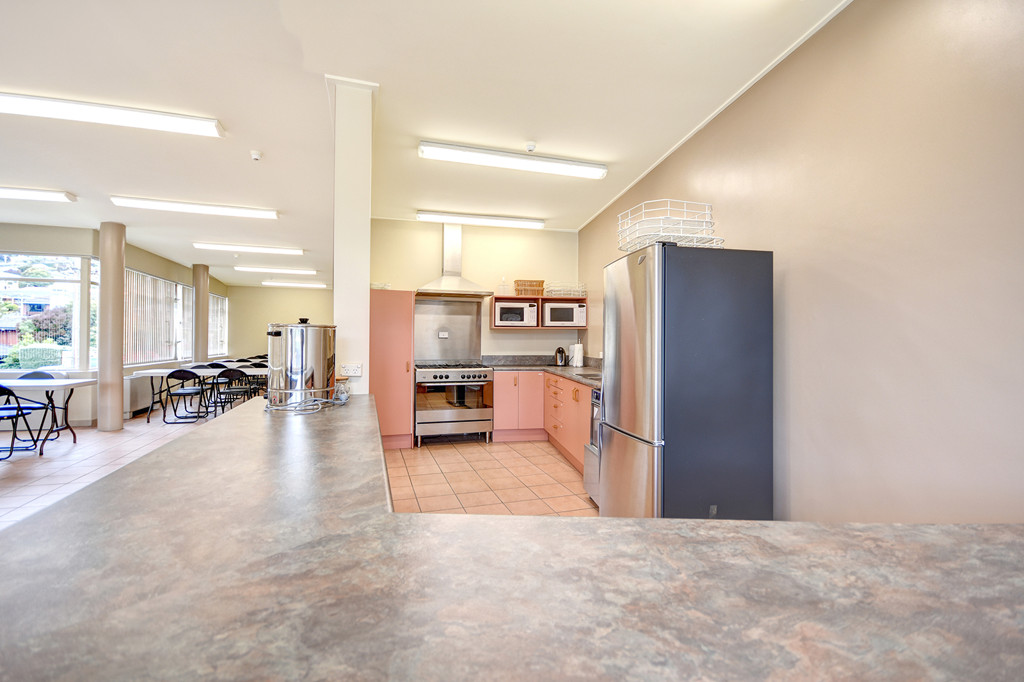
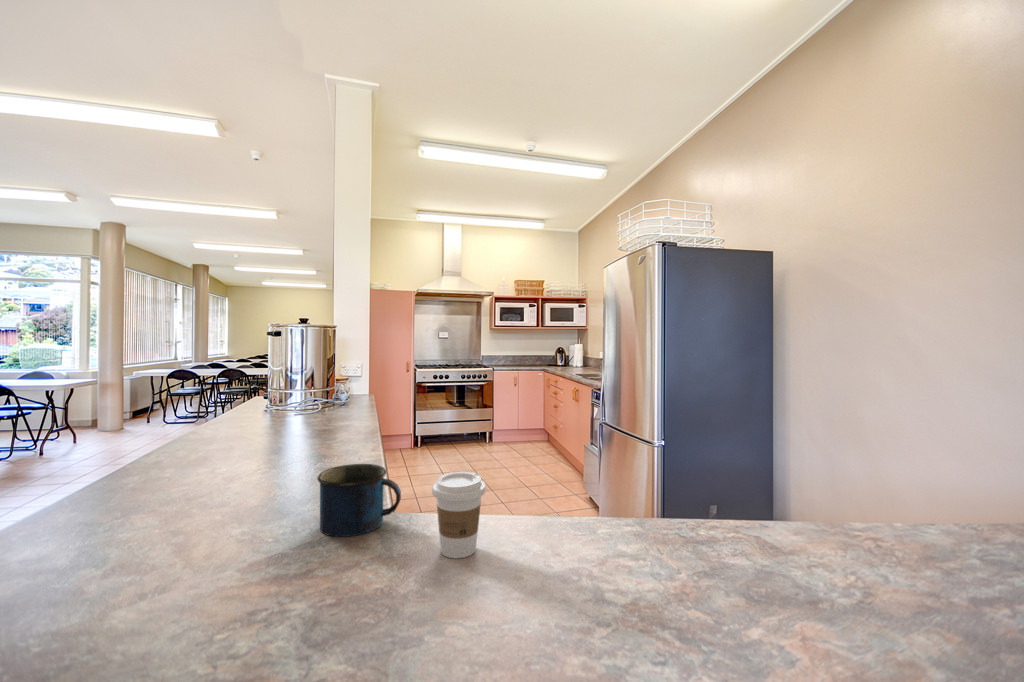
+ mug [316,463,402,538]
+ coffee cup [431,471,486,559]
